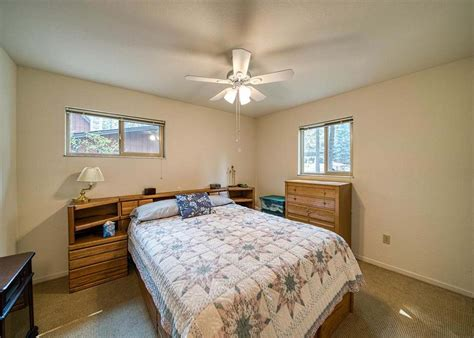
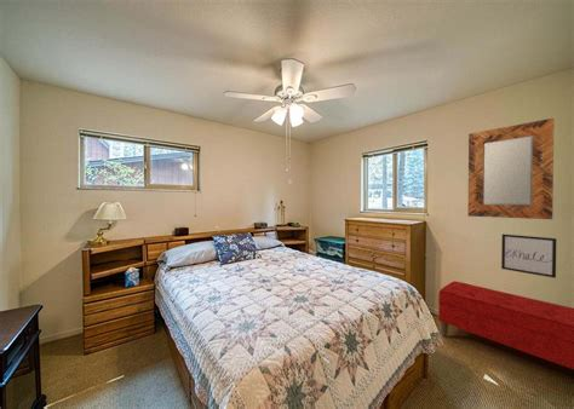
+ home mirror [467,117,555,220]
+ wall art [500,234,557,280]
+ bench [437,280,574,370]
